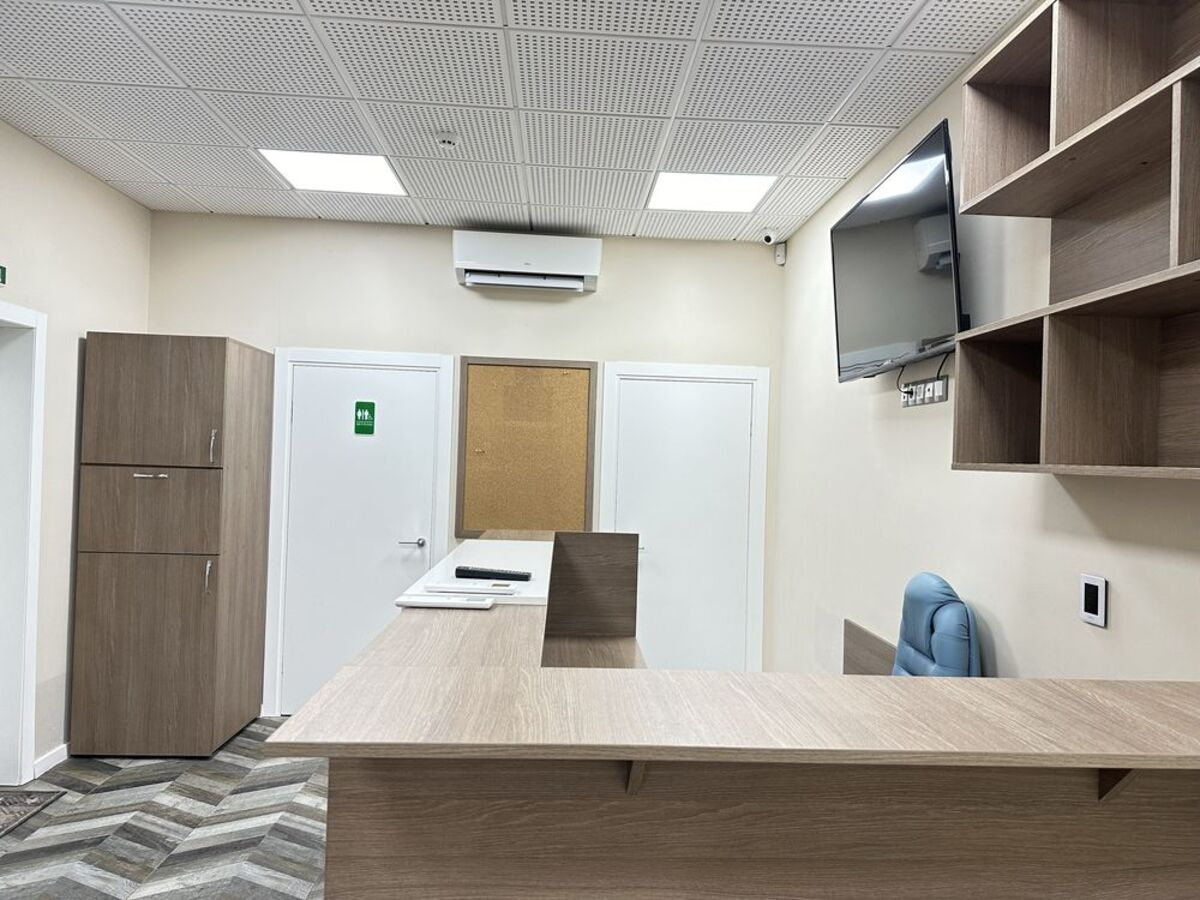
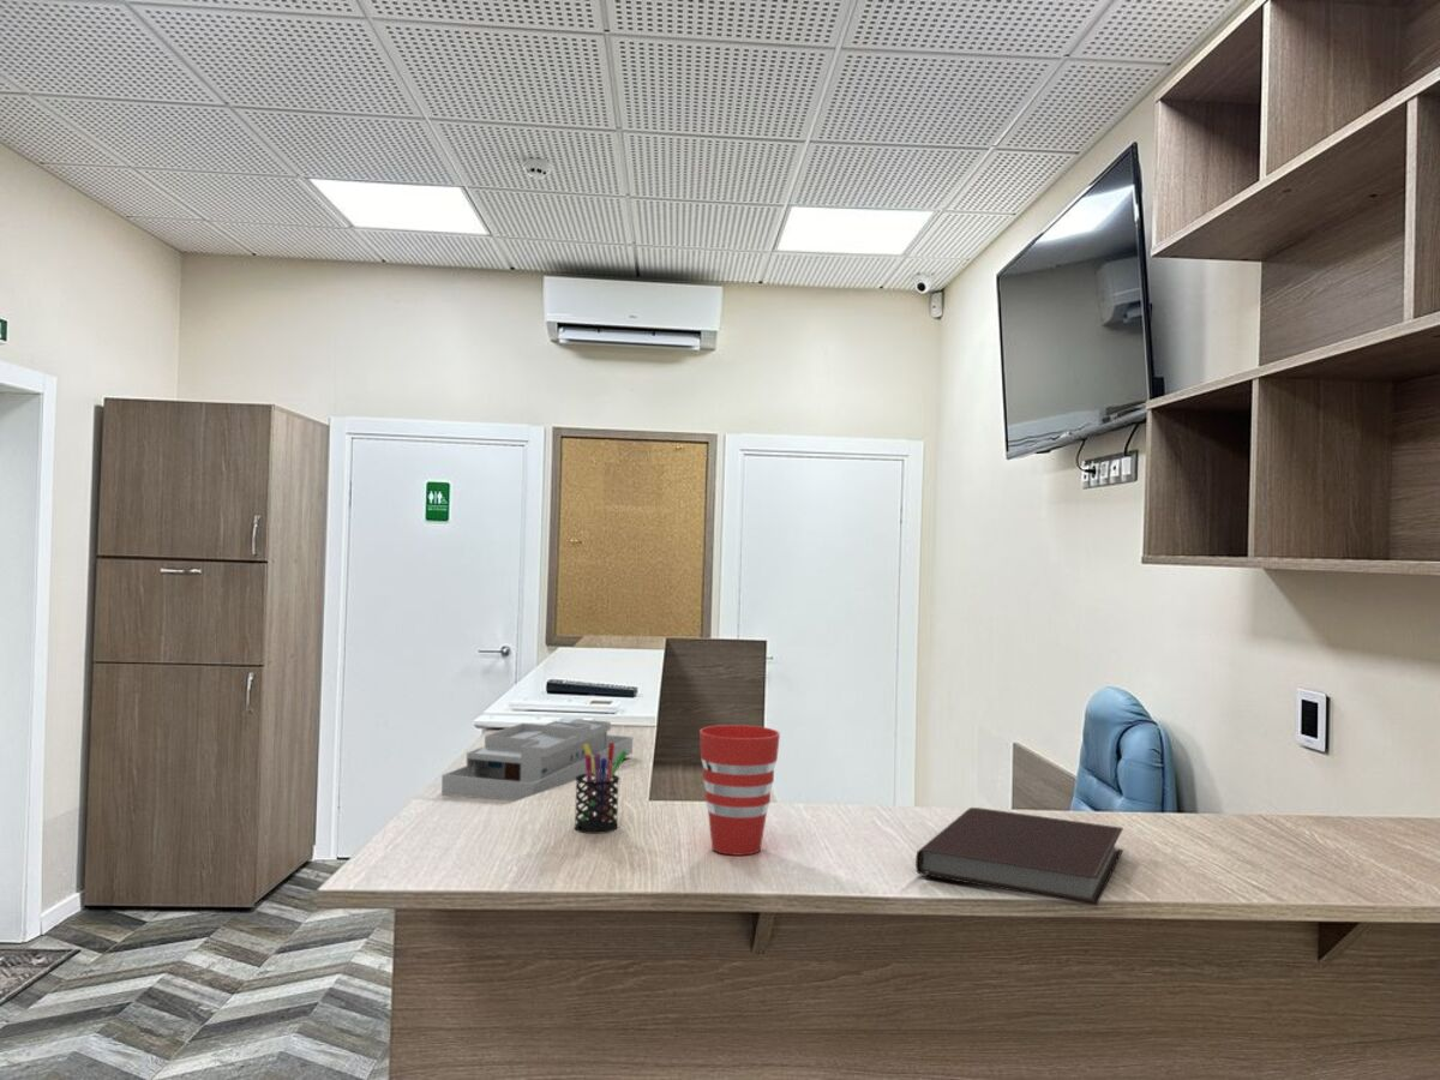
+ notebook [914,806,1124,907]
+ desk organizer [440,718,634,802]
+ pen holder [572,743,628,835]
+ cup [698,724,781,857]
